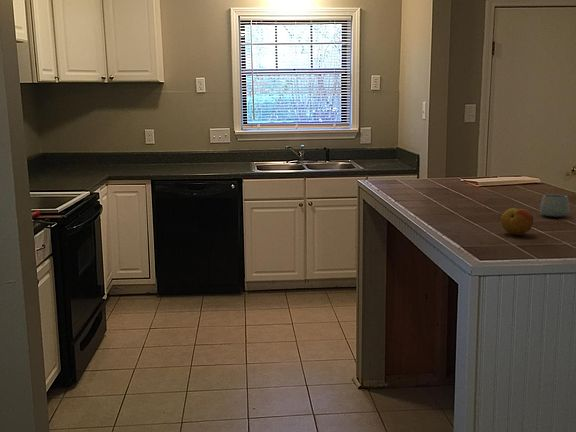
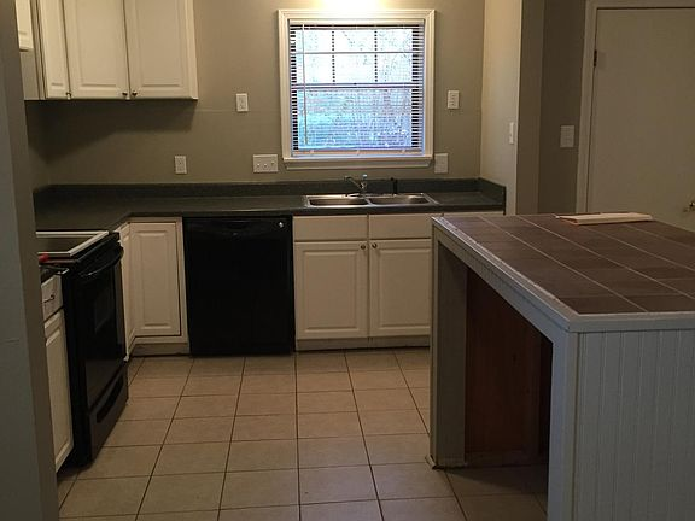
- fruit [500,207,534,235]
- mug [539,193,570,218]
